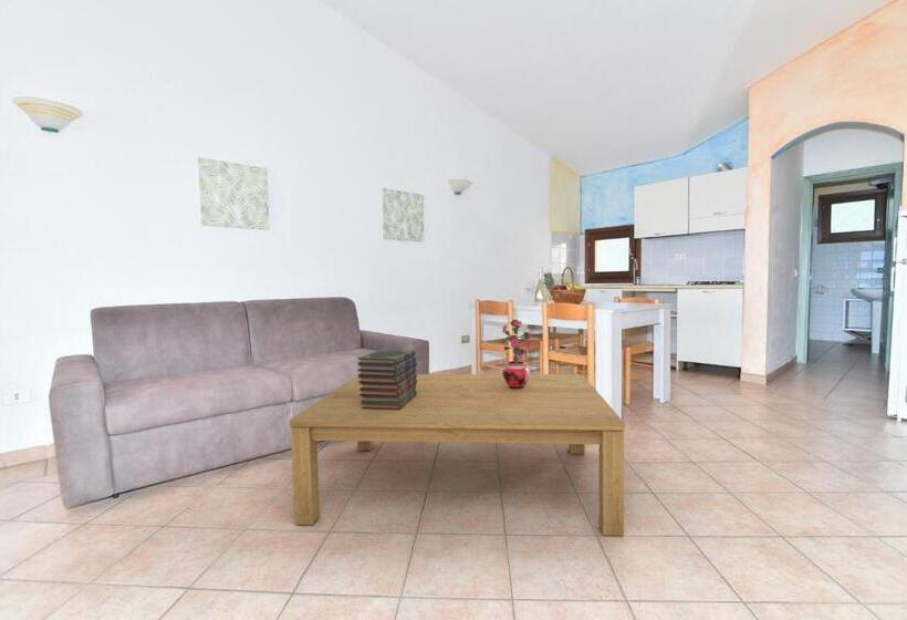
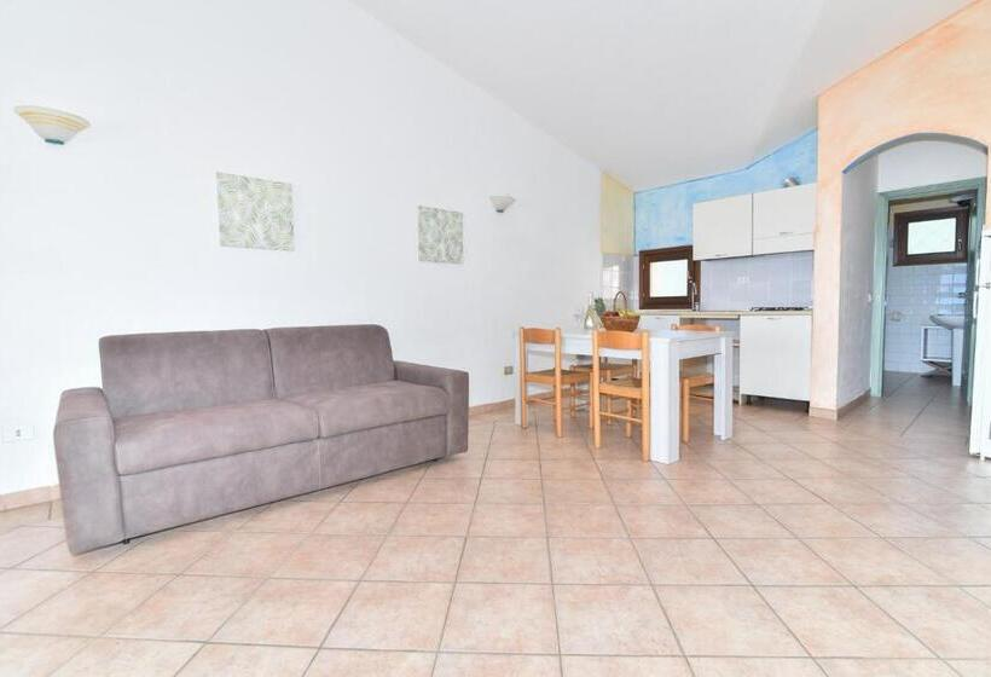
- coffee table [289,373,626,537]
- potted plant [494,319,532,389]
- book stack [356,349,418,410]
